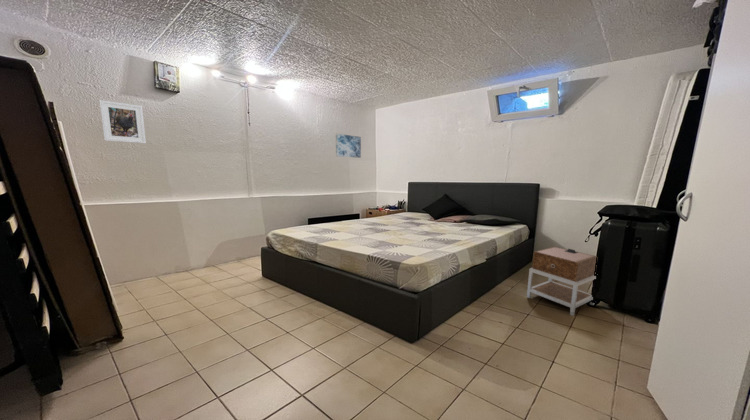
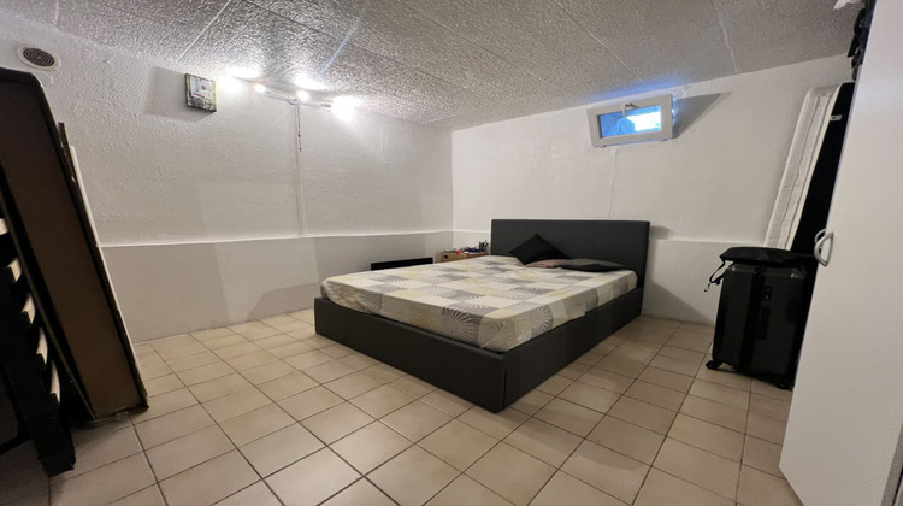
- wall art [335,133,362,159]
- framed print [98,99,147,144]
- nightstand [526,246,598,317]
